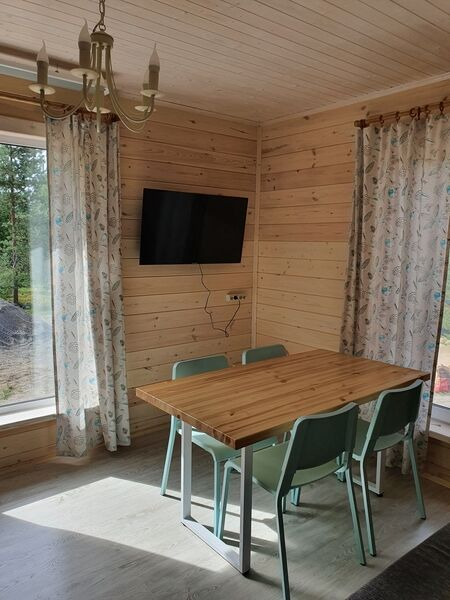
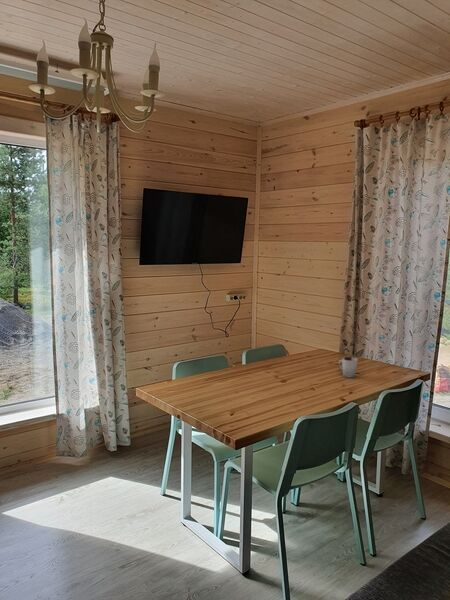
+ cup [338,356,359,379]
